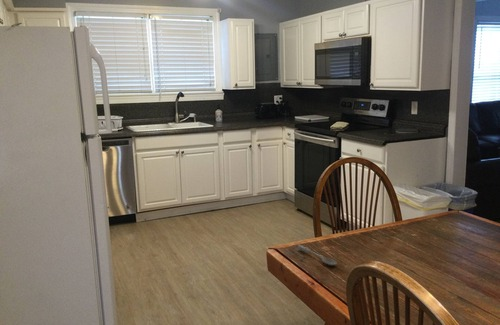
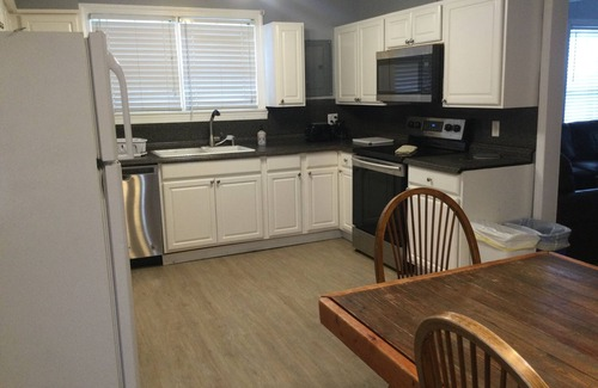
- soupspoon [297,244,338,266]
